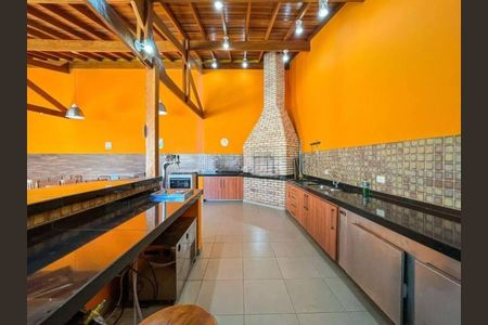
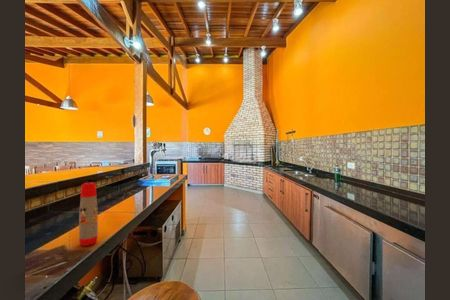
+ water bottle [78,181,99,247]
